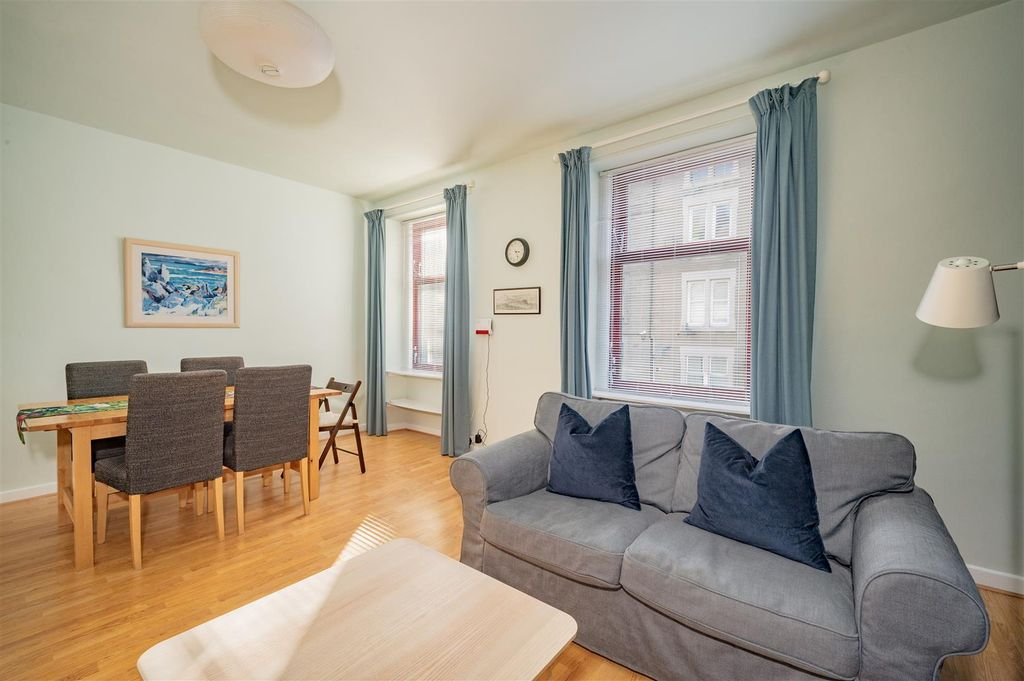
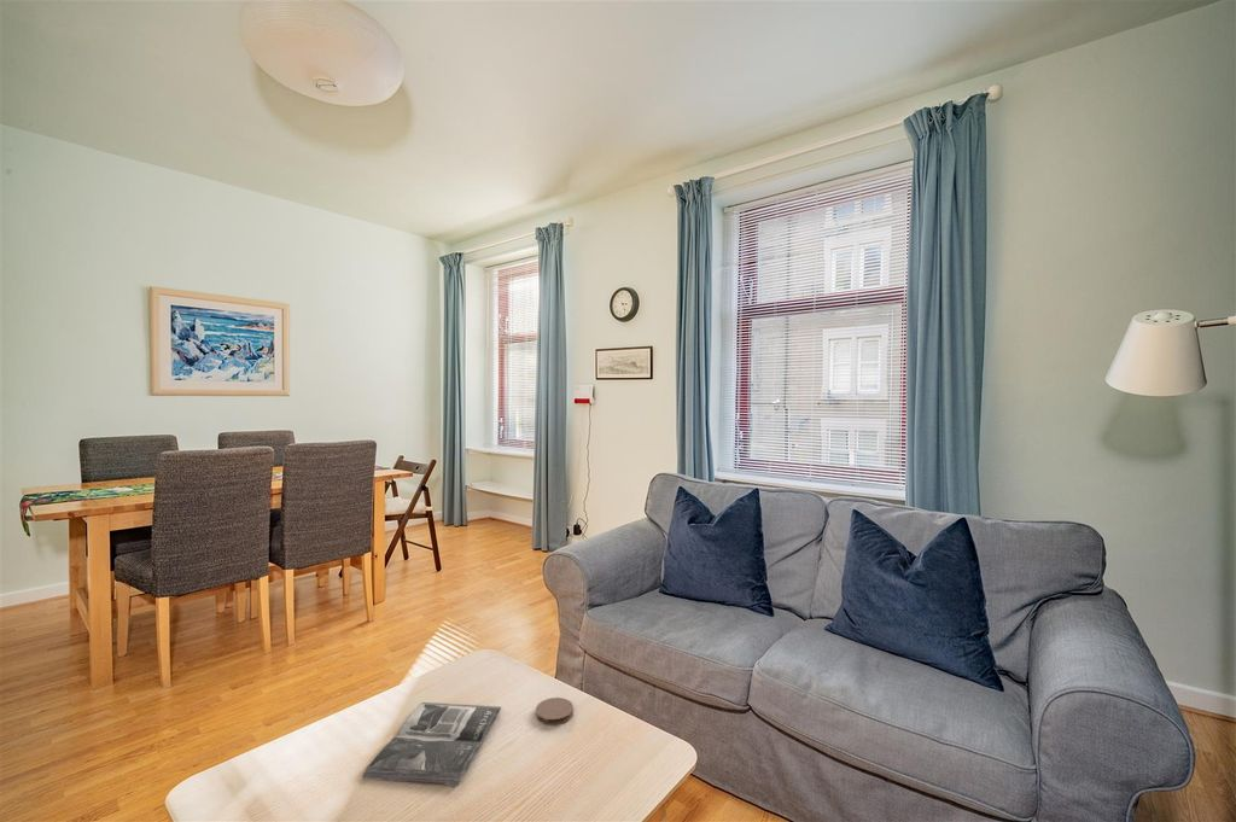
+ coaster [535,696,575,725]
+ magazine [361,701,502,787]
